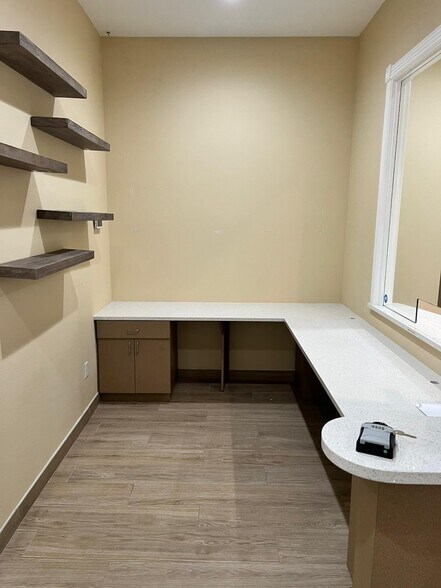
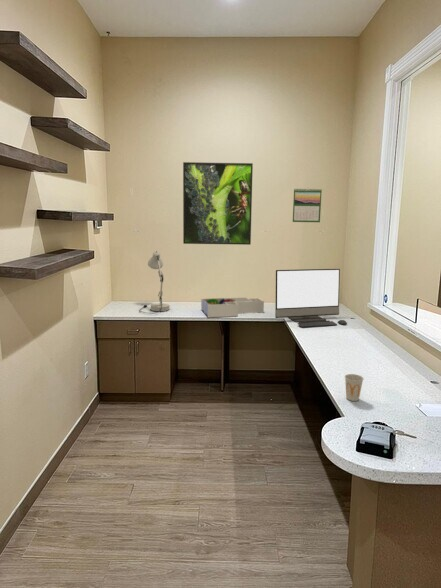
+ desk lamp [138,250,171,315]
+ monitor [274,268,348,328]
+ cup [344,373,364,402]
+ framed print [182,161,254,246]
+ desk organizer [200,296,265,318]
+ calendar [292,187,323,223]
